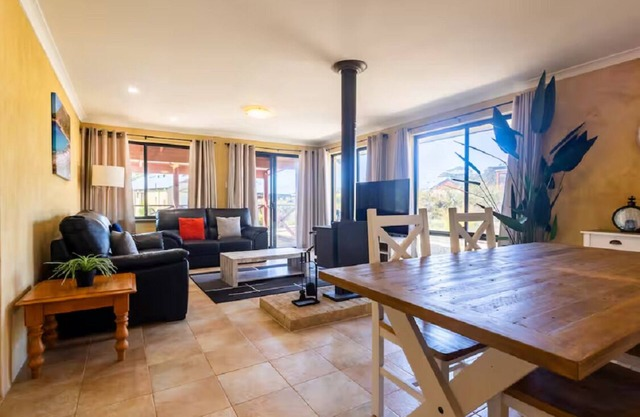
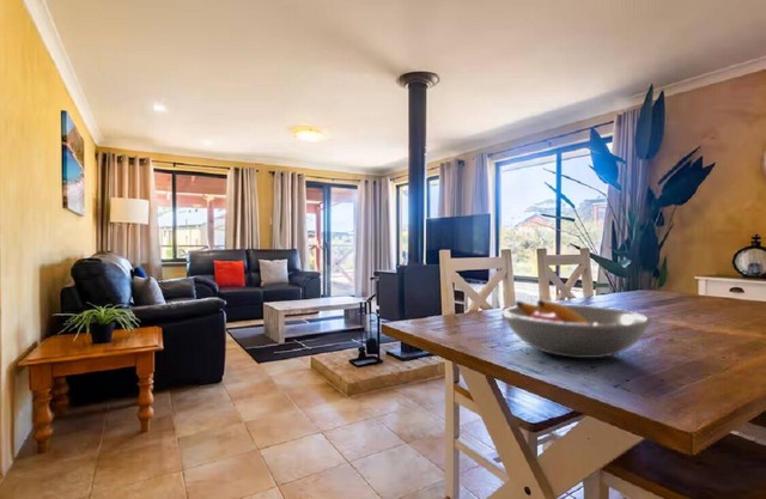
+ fruit bowl [500,299,653,359]
